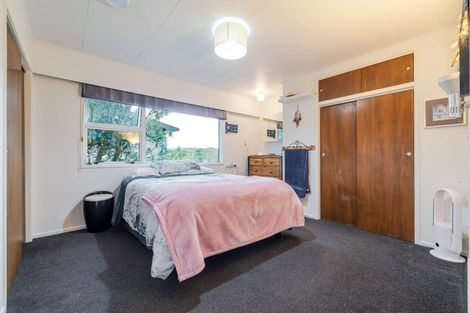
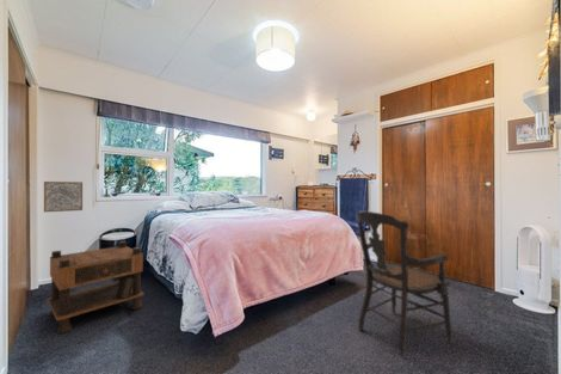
+ armchair [355,210,452,357]
+ wall art [43,180,84,213]
+ nightstand [47,240,146,335]
